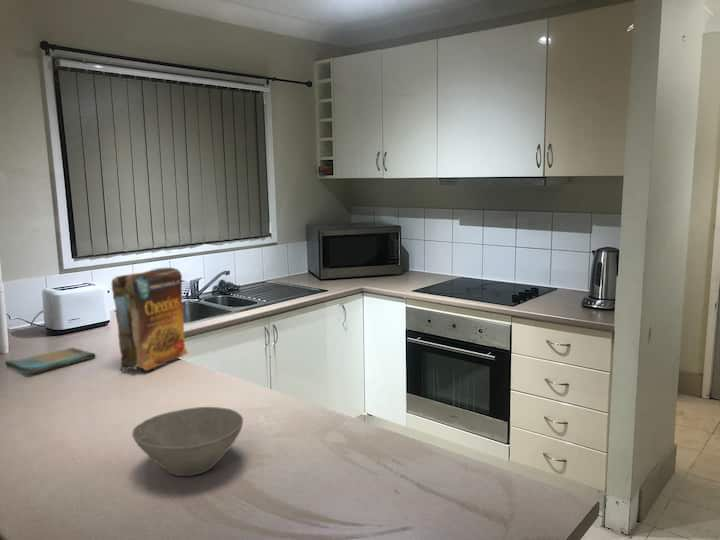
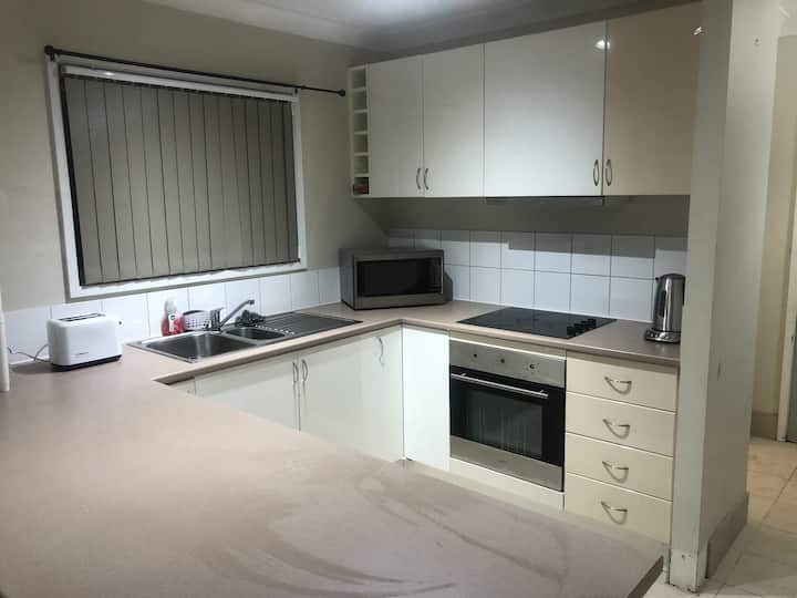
- dish towel [4,346,97,376]
- bowl [131,406,244,477]
- cereal box [111,266,191,374]
